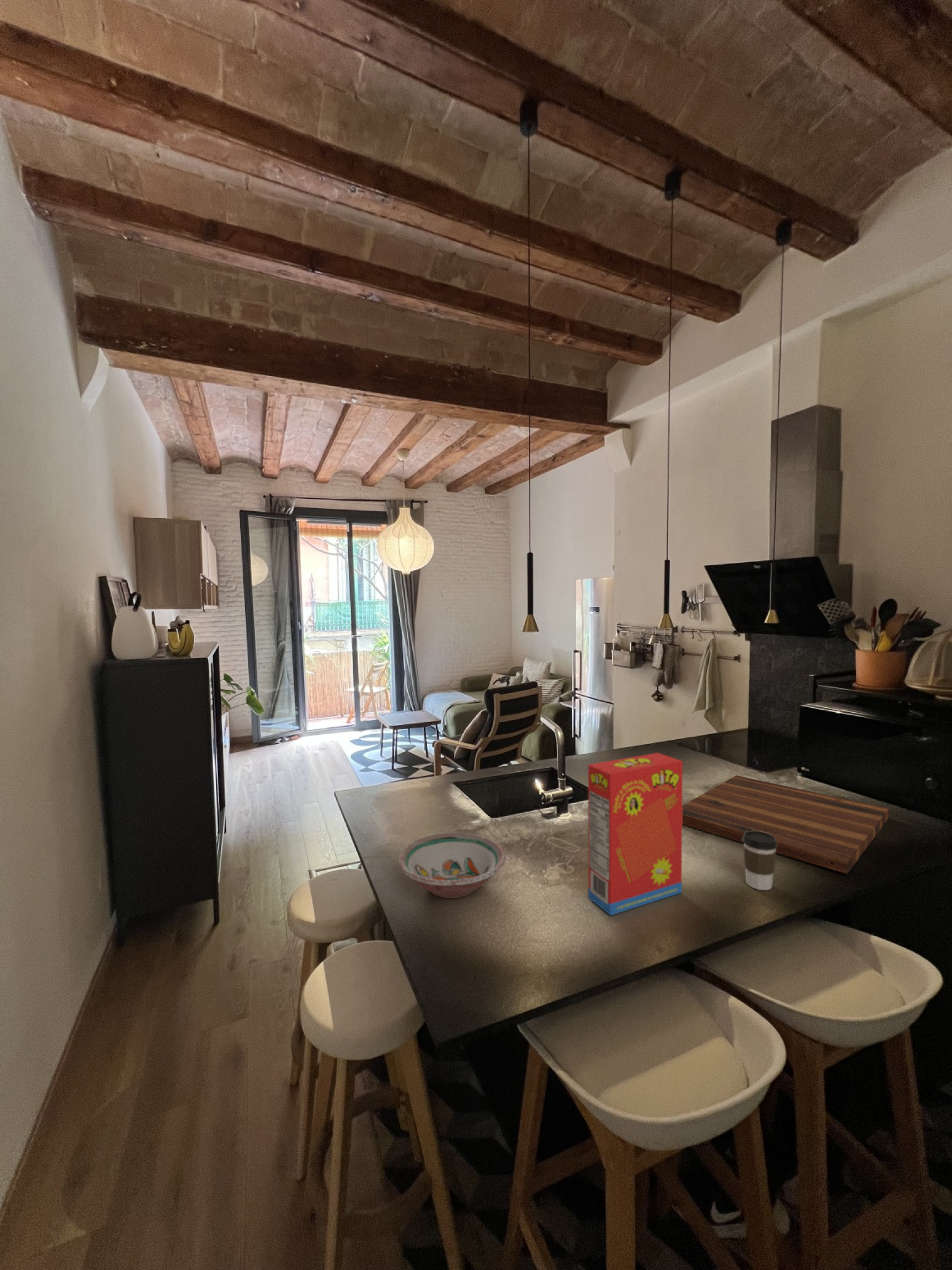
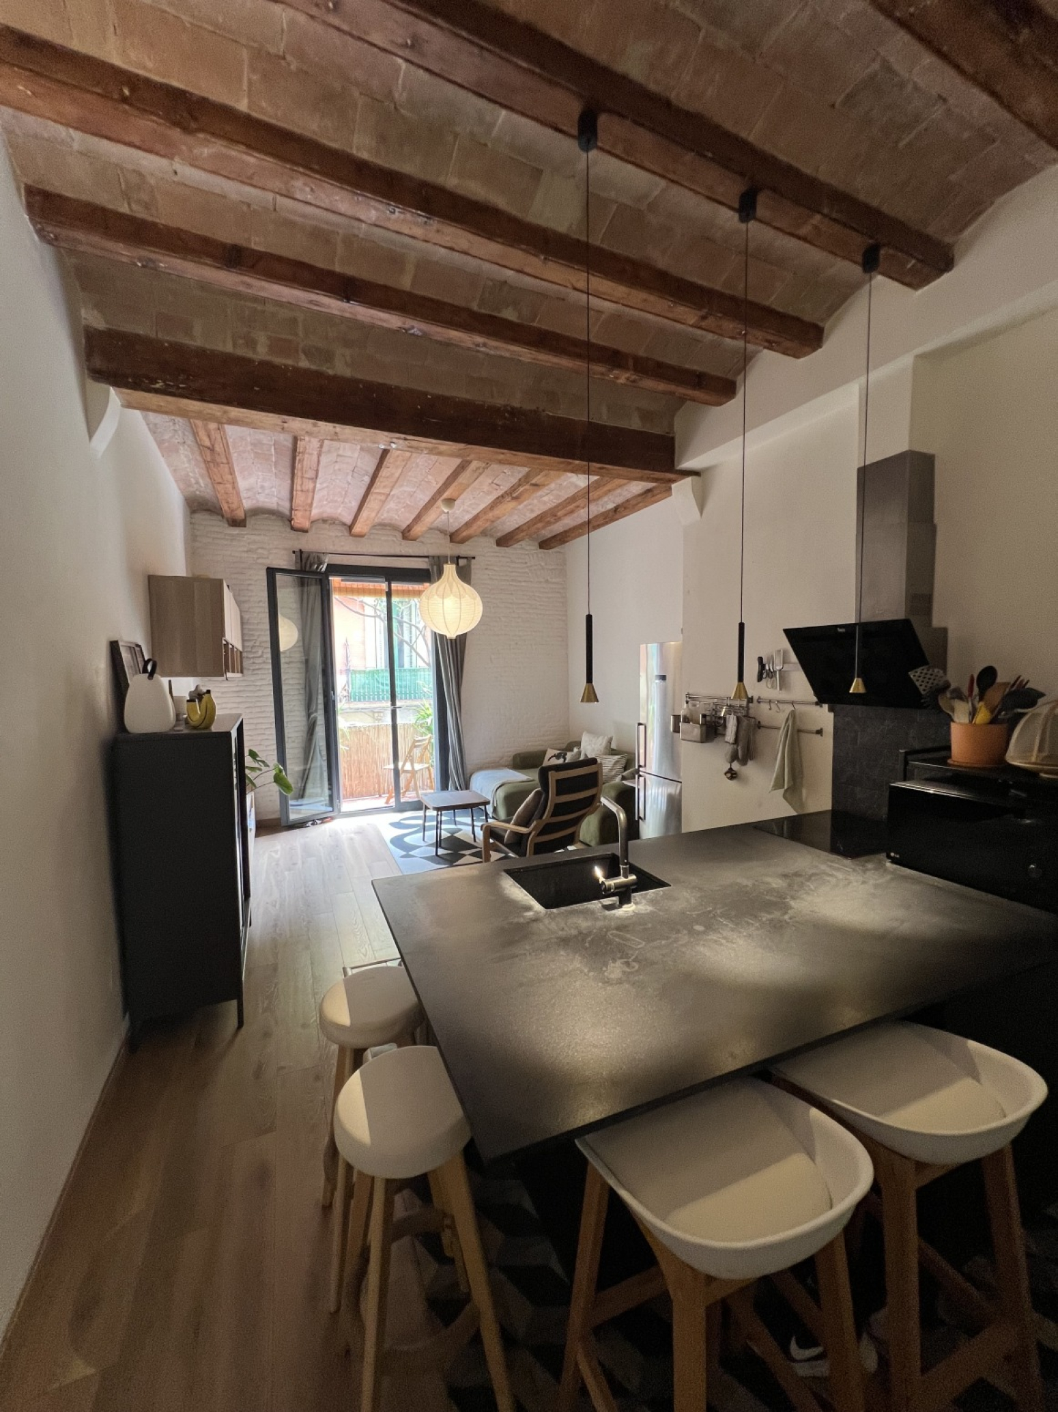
- cutting board [682,775,890,875]
- cereal box [588,752,683,916]
- coffee cup [742,830,778,891]
- bowl [397,832,507,899]
